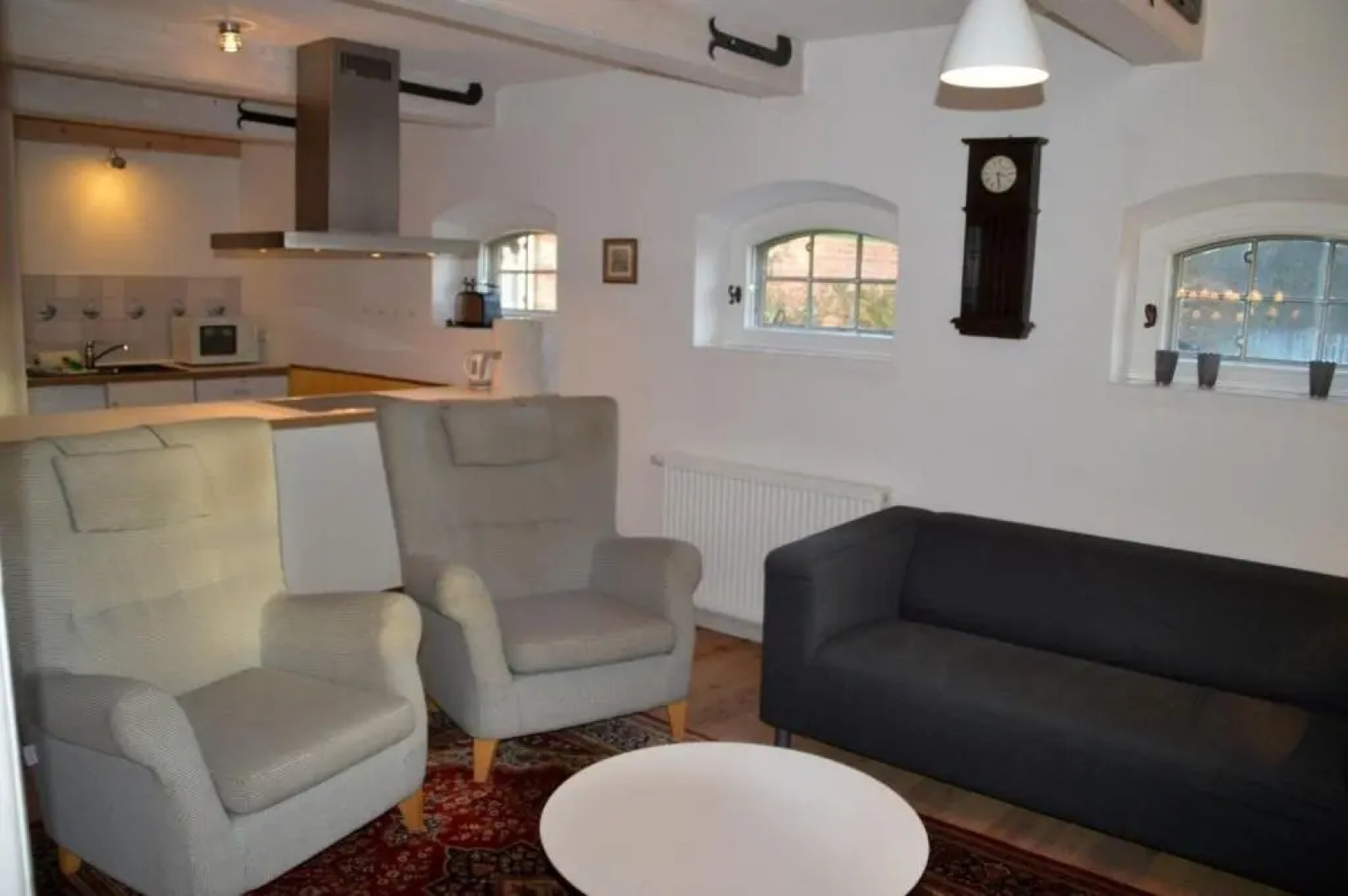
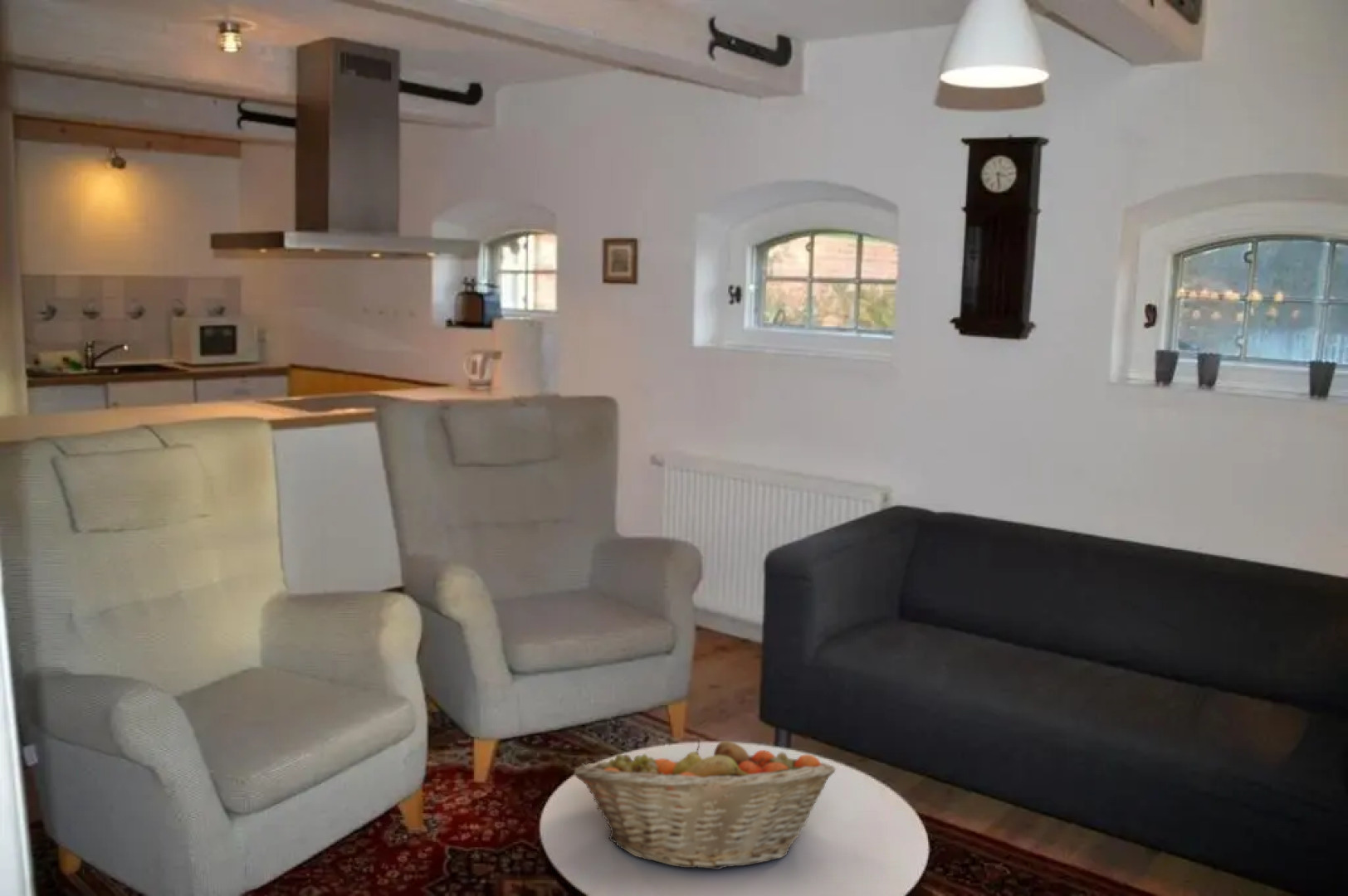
+ fruit basket [574,736,836,870]
